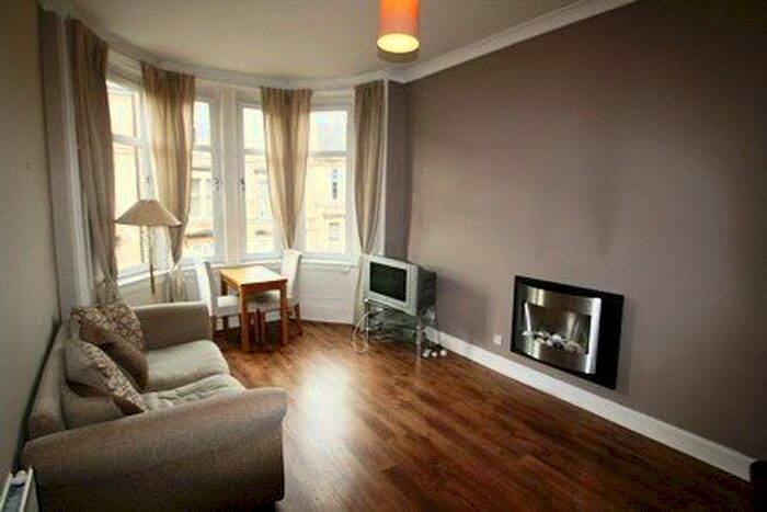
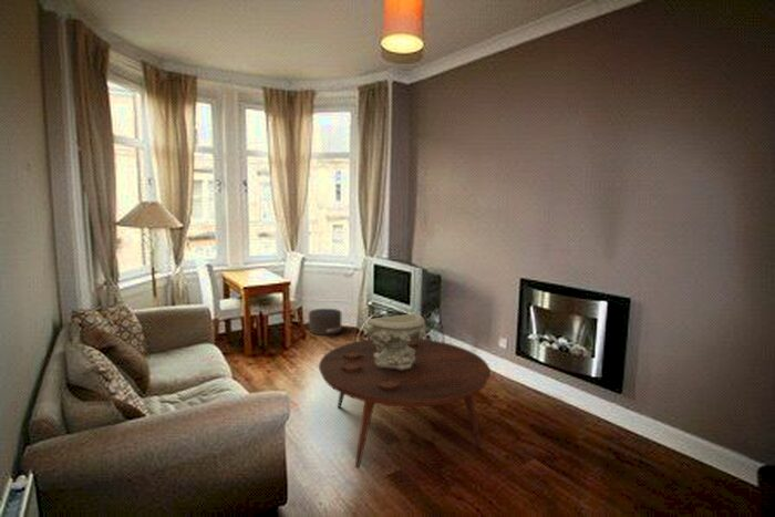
+ pouf [302,308,343,337]
+ coffee table [318,338,492,468]
+ decorative bowl [363,312,426,370]
